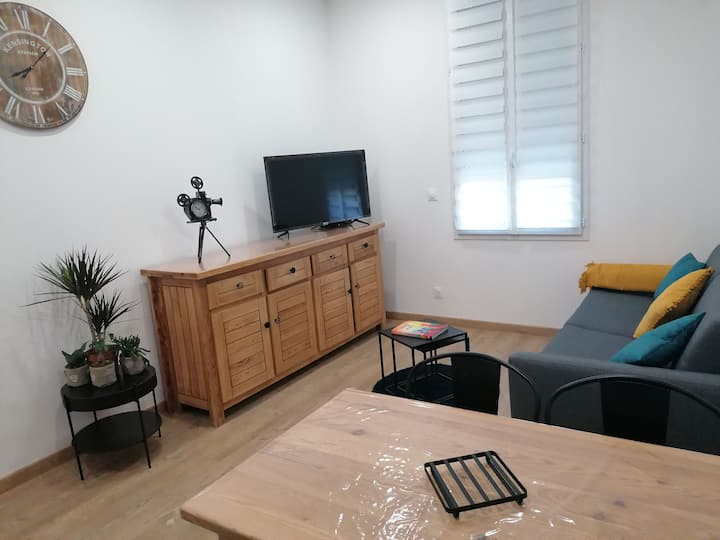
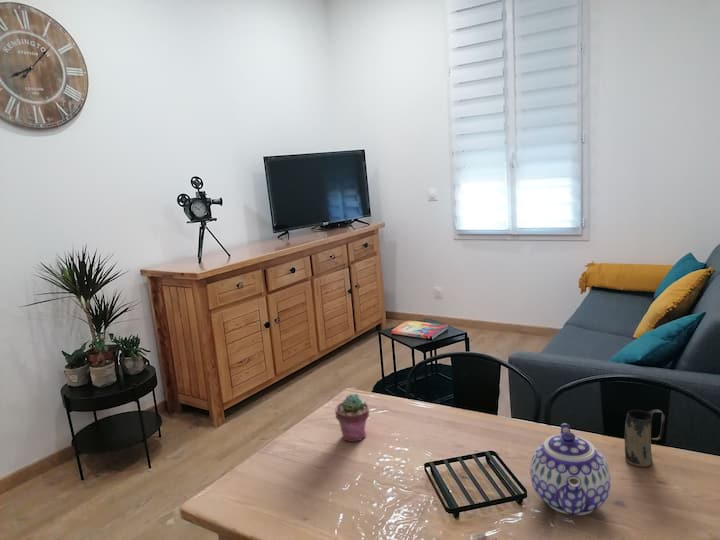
+ teapot [529,422,611,516]
+ mug [624,409,666,468]
+ potted succulent [334,393,370,443]
